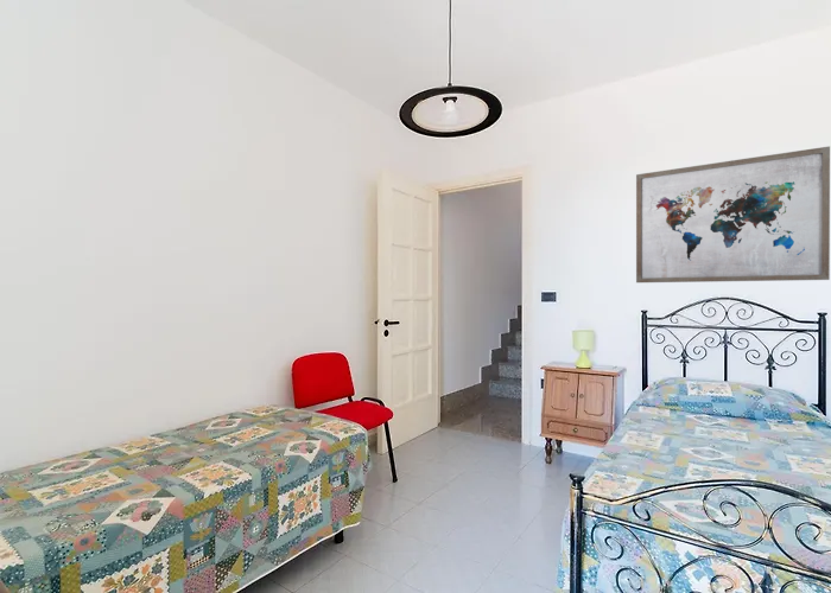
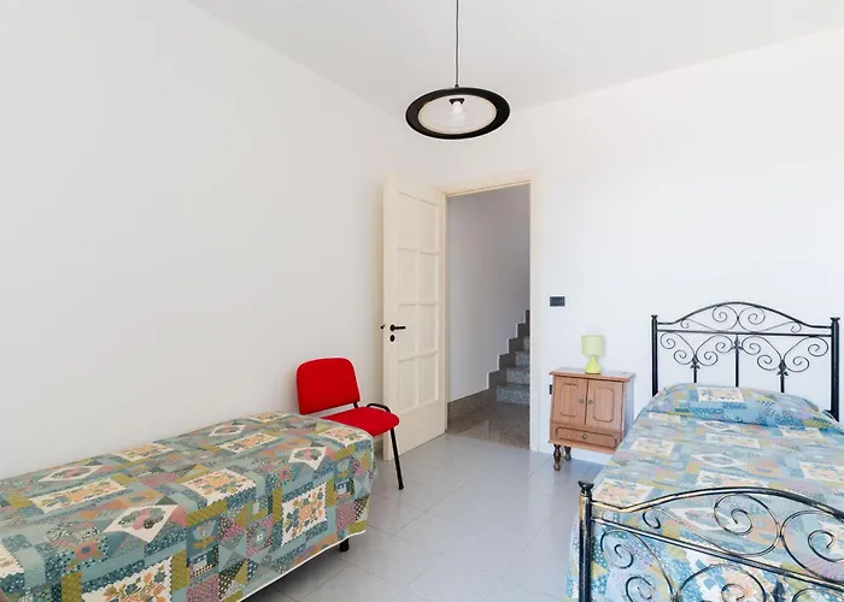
- wall art [635,145,831,283]
